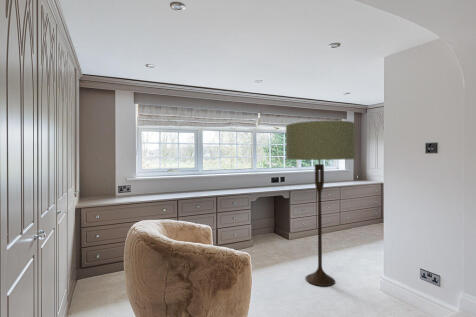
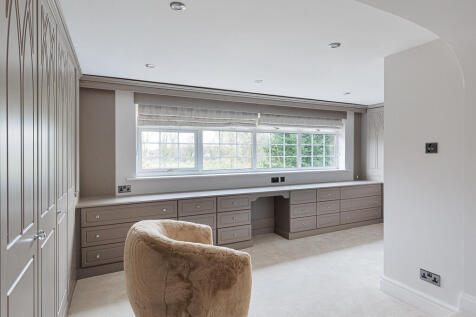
- floor lamp [285,120,356,287]
